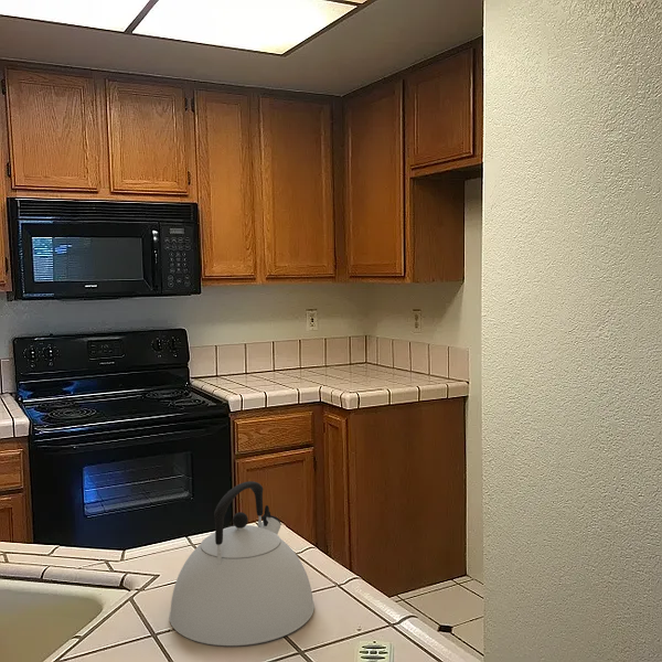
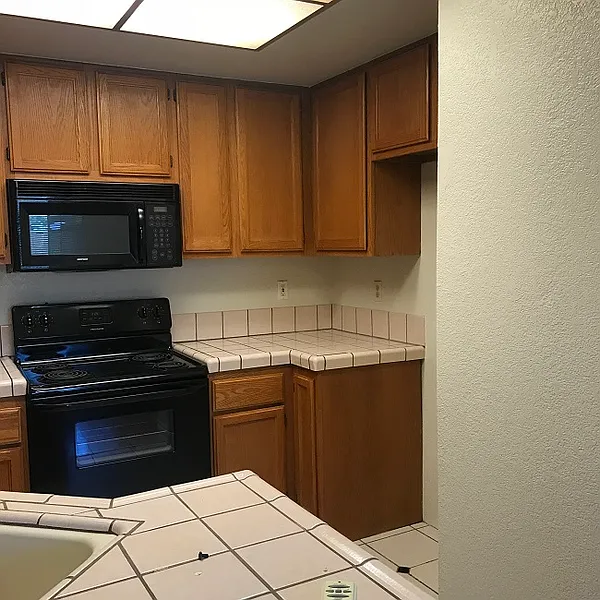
- kettle [169,480,316,647]
